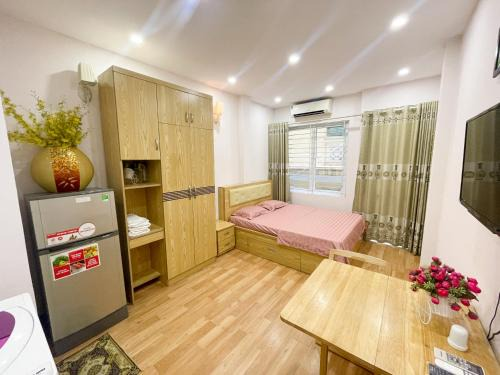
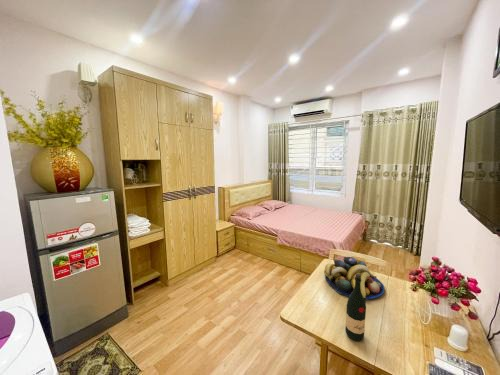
+ wine bottle [344,274,367,342]
+ fruit bowl [323,256,385,301]
